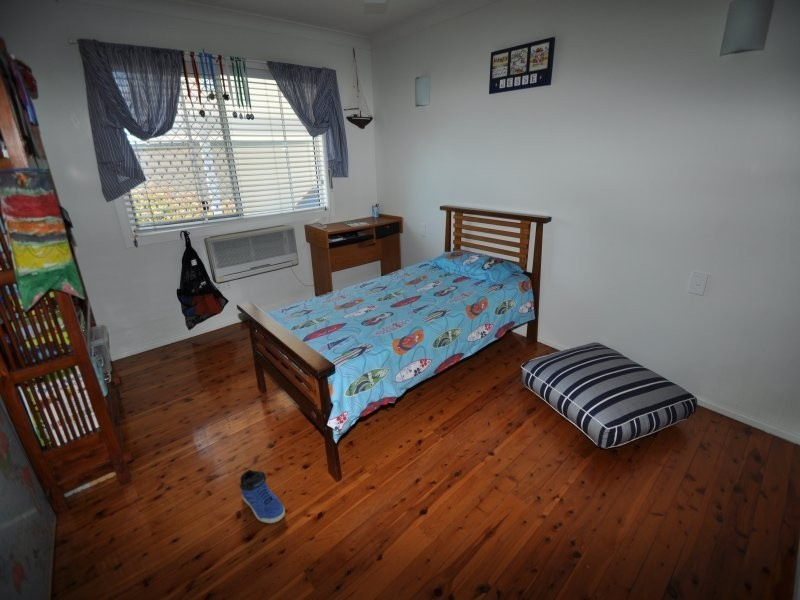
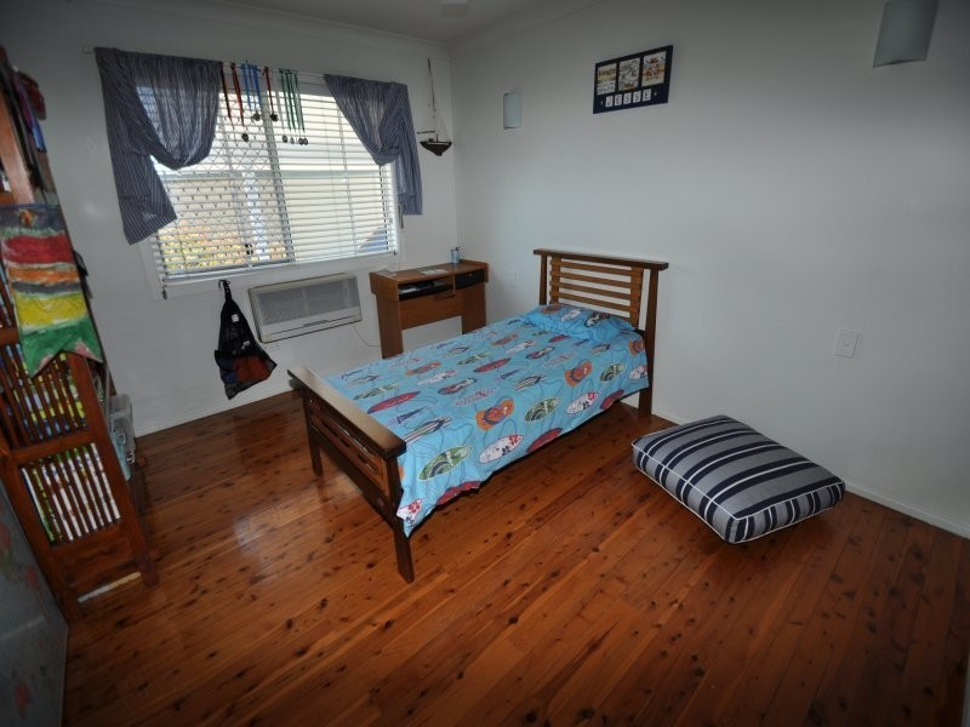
- sneaker [238,469,286,524]
